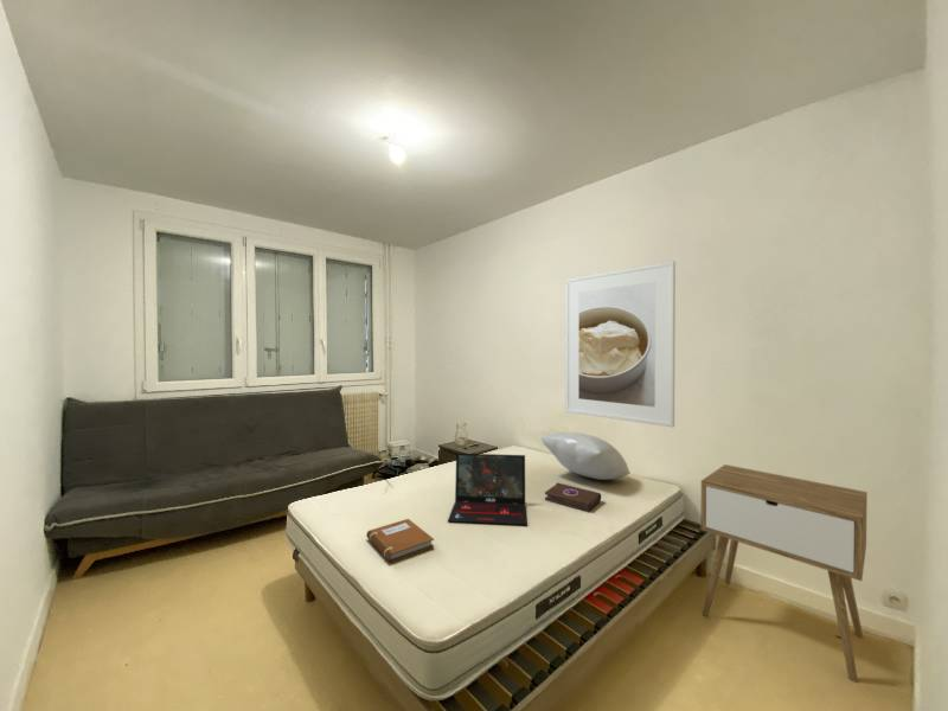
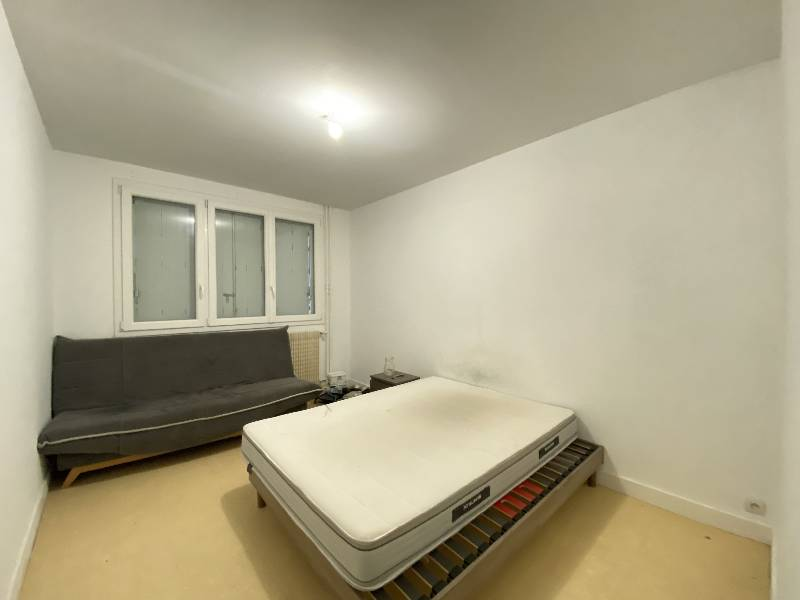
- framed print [564,260,677,429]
- pillow [540,431,632,481]
- nightstand [699,463,869,684]
- notebook [366,518,435,563]
- book [544,482,602,513]
- laptop [447,453,529,526]
